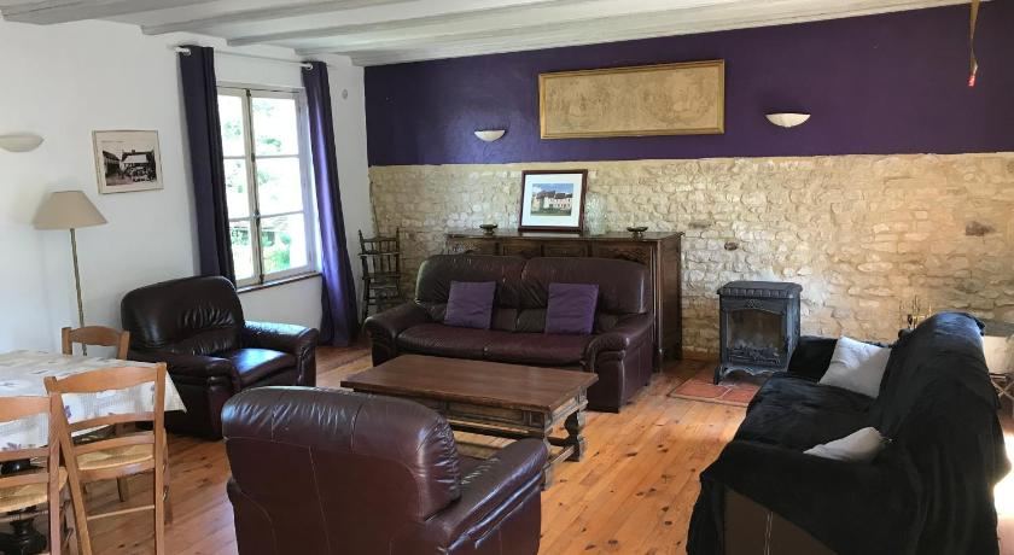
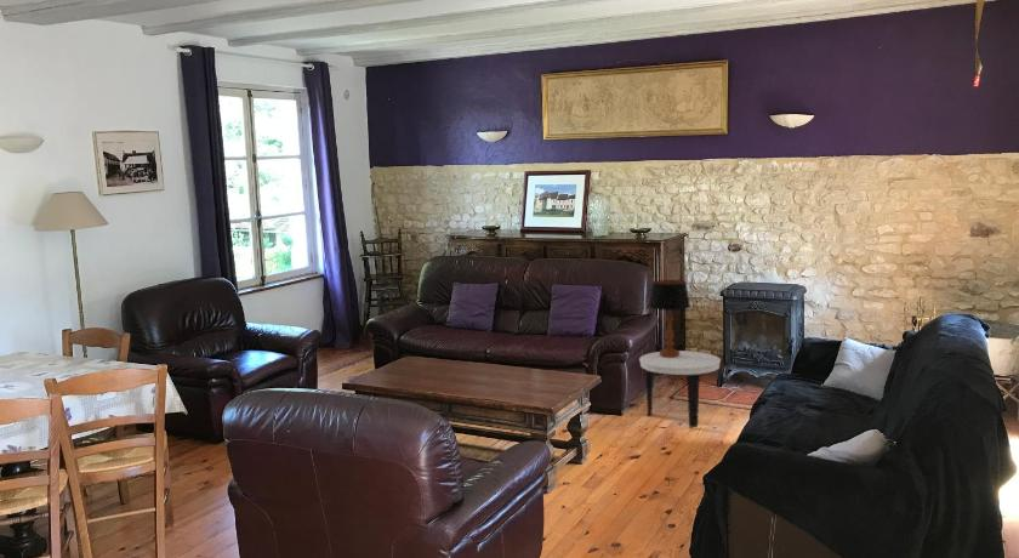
+ table lamp [648,279,691,358]
+ side table [638,349,722,428]
